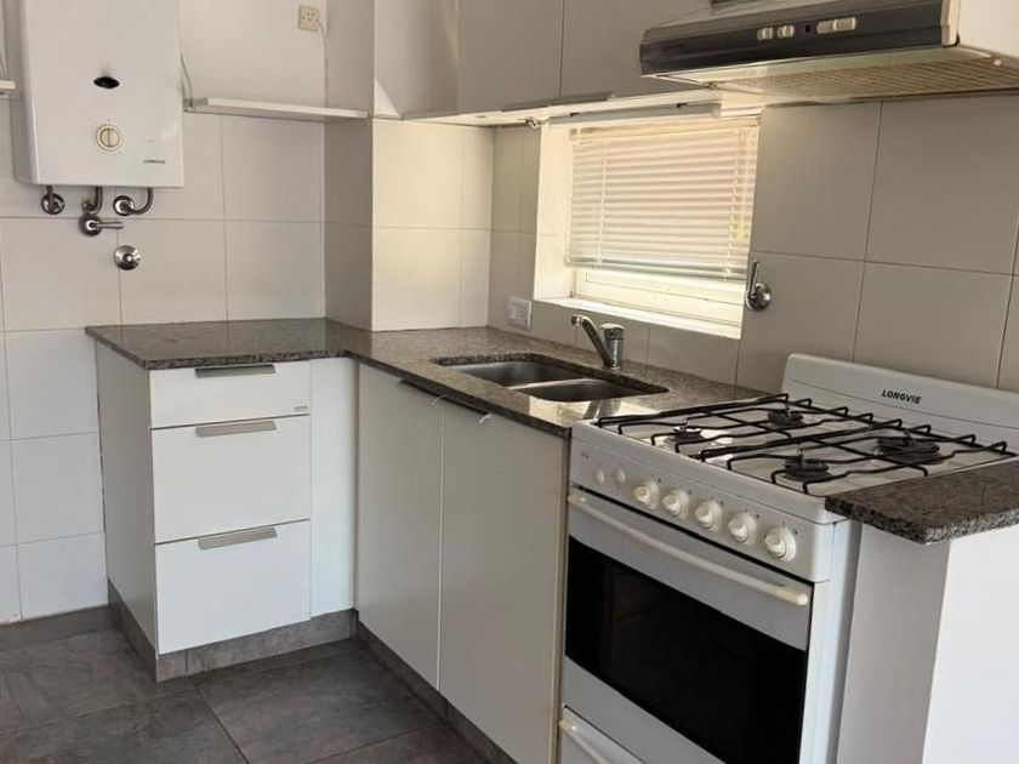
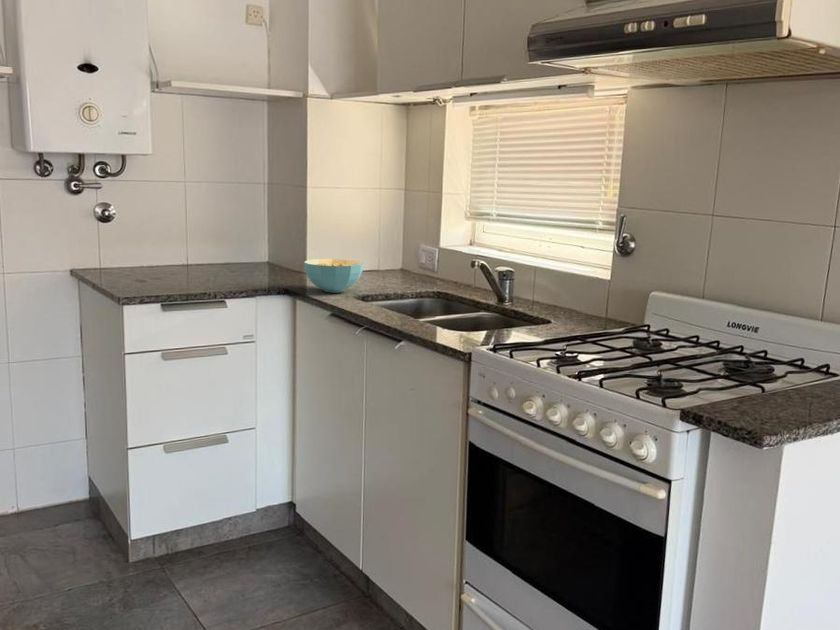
+ cereal bowl [303,258,365,294]
